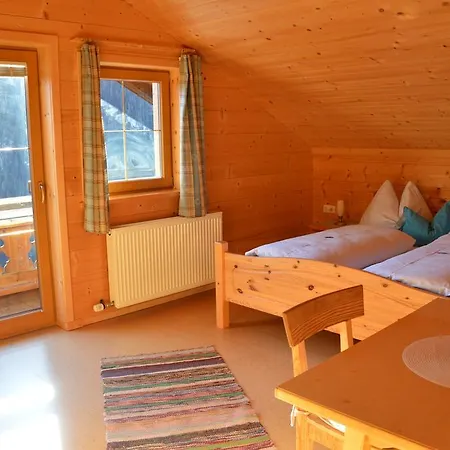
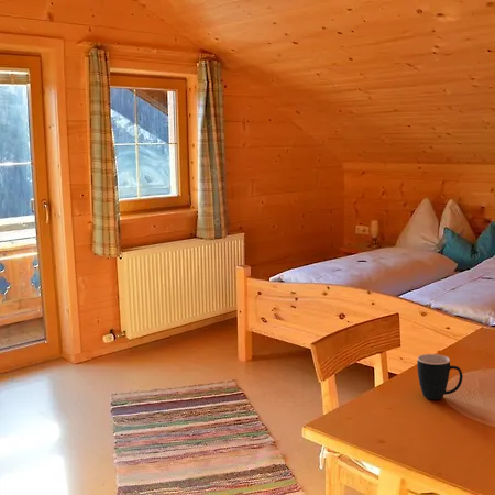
+ mug [416,353,464,400]
